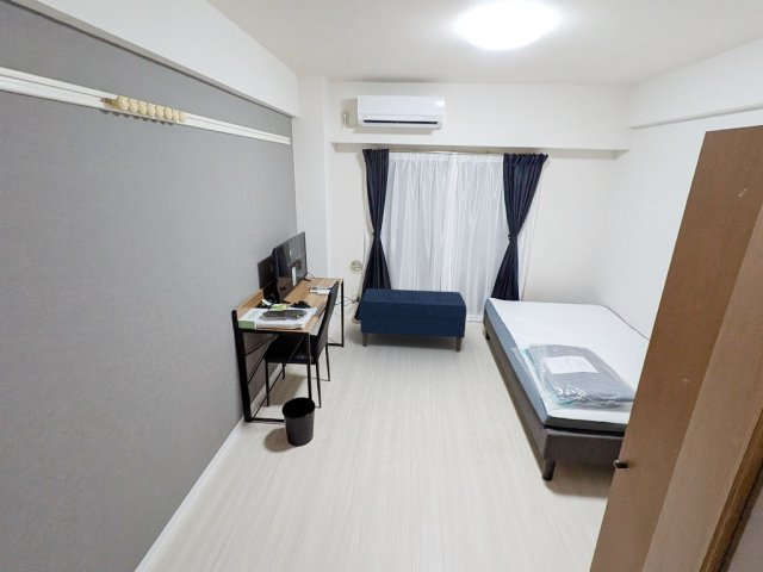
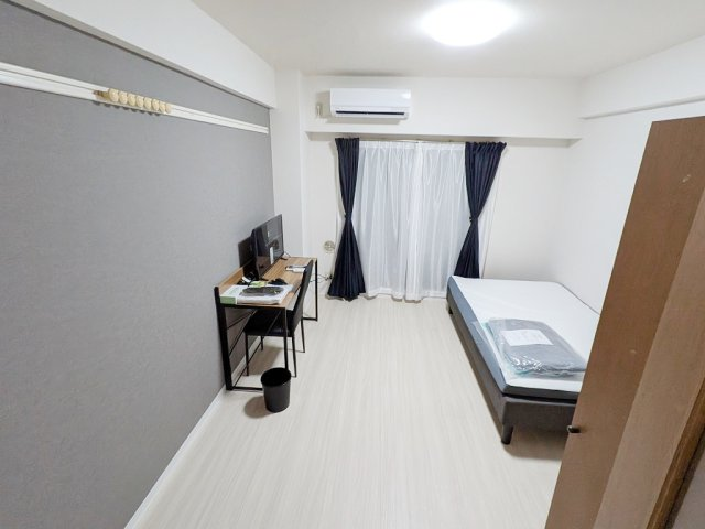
- bench [359,287,467,352]
